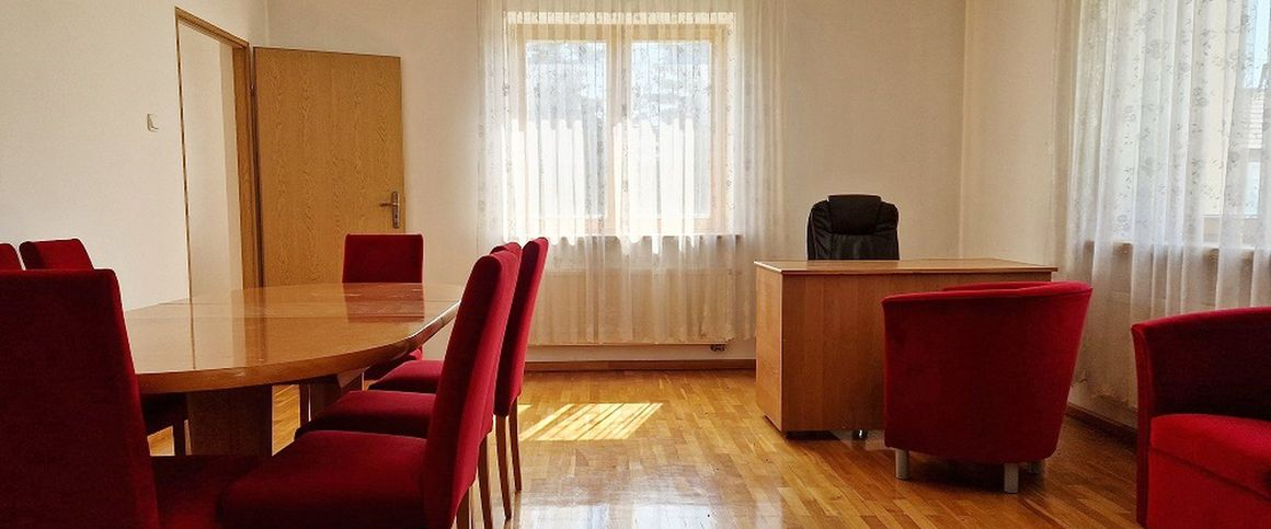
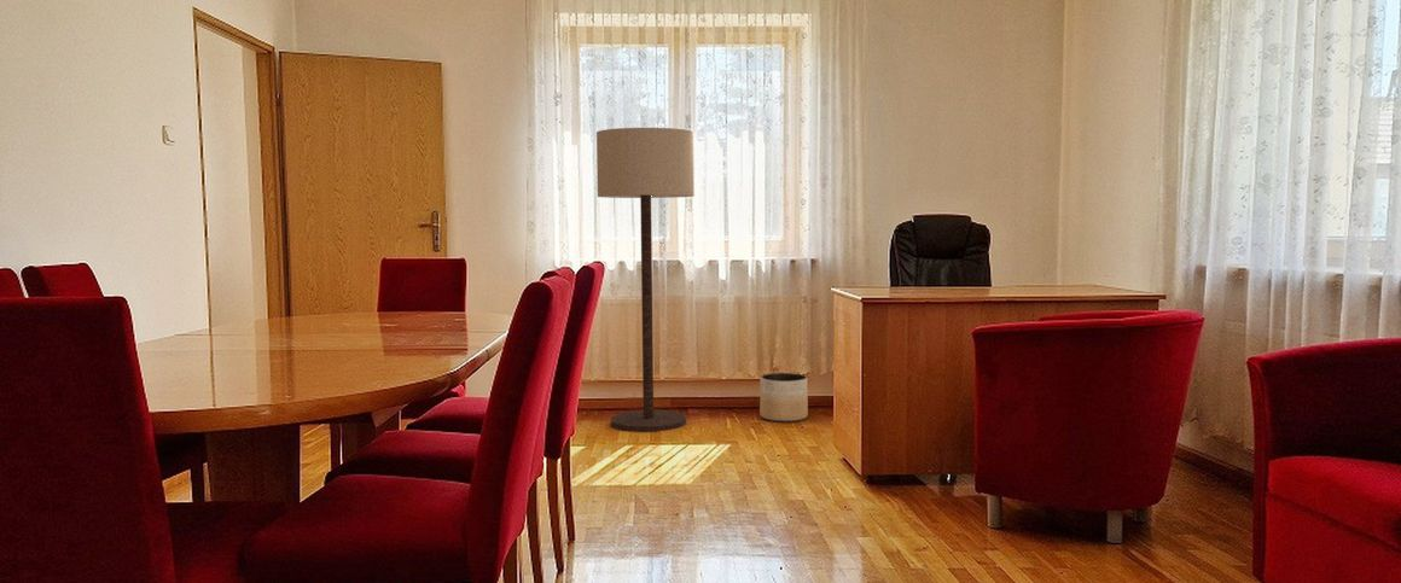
+ planter [758,372,809,424]
+ floor lamp [595,127,696,433]
